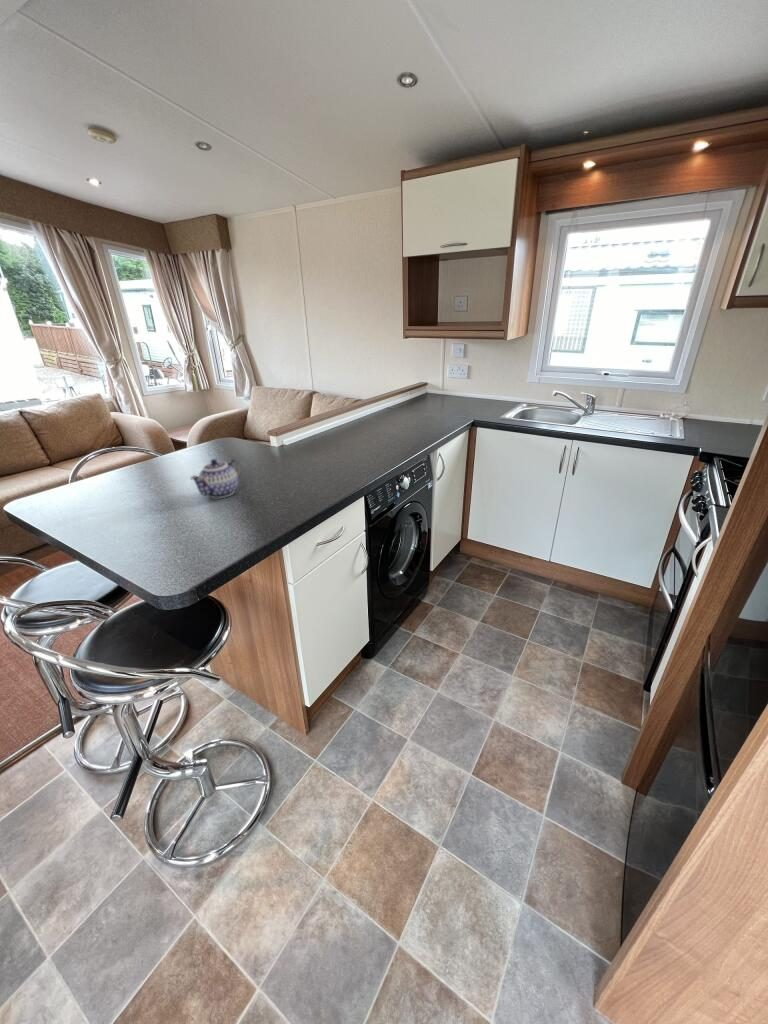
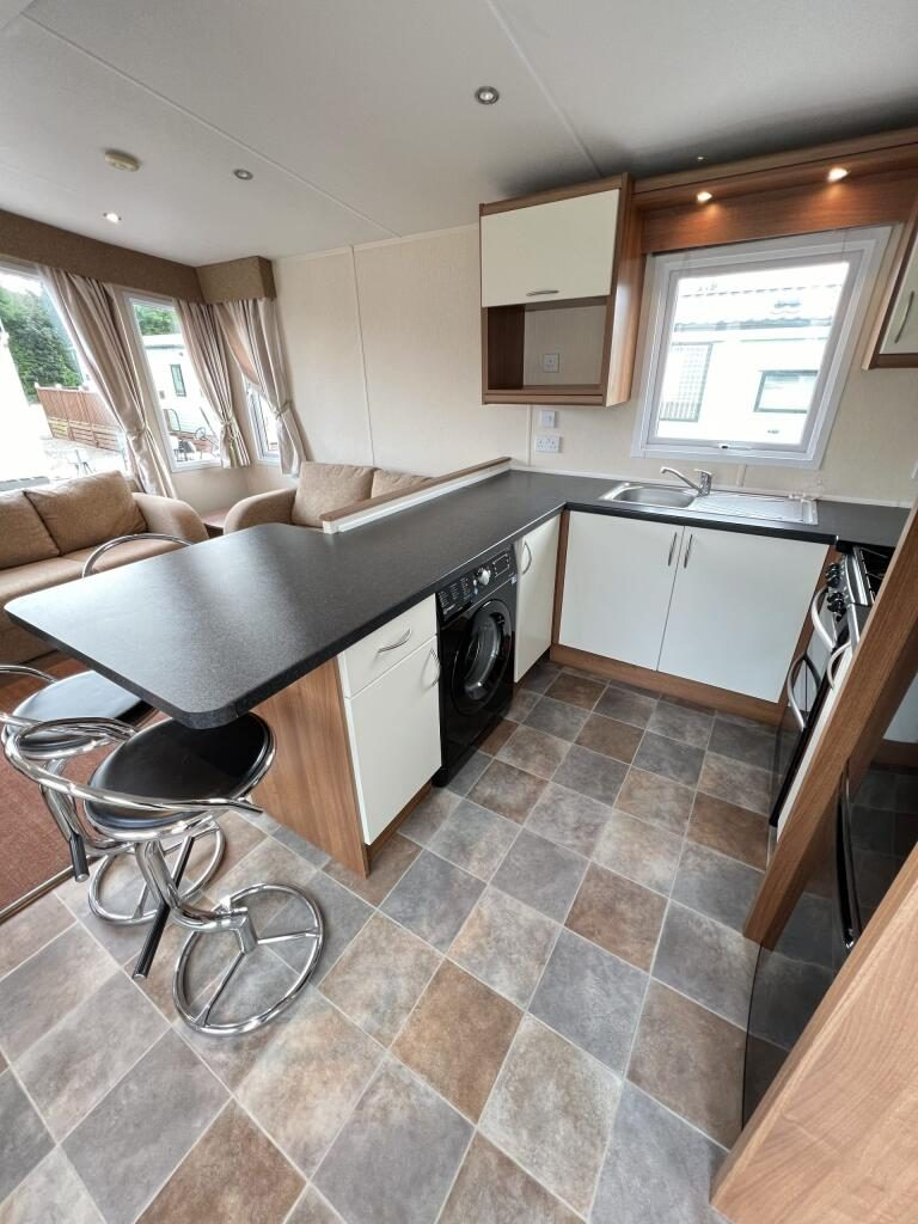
- teapot [189,458,242,499]
